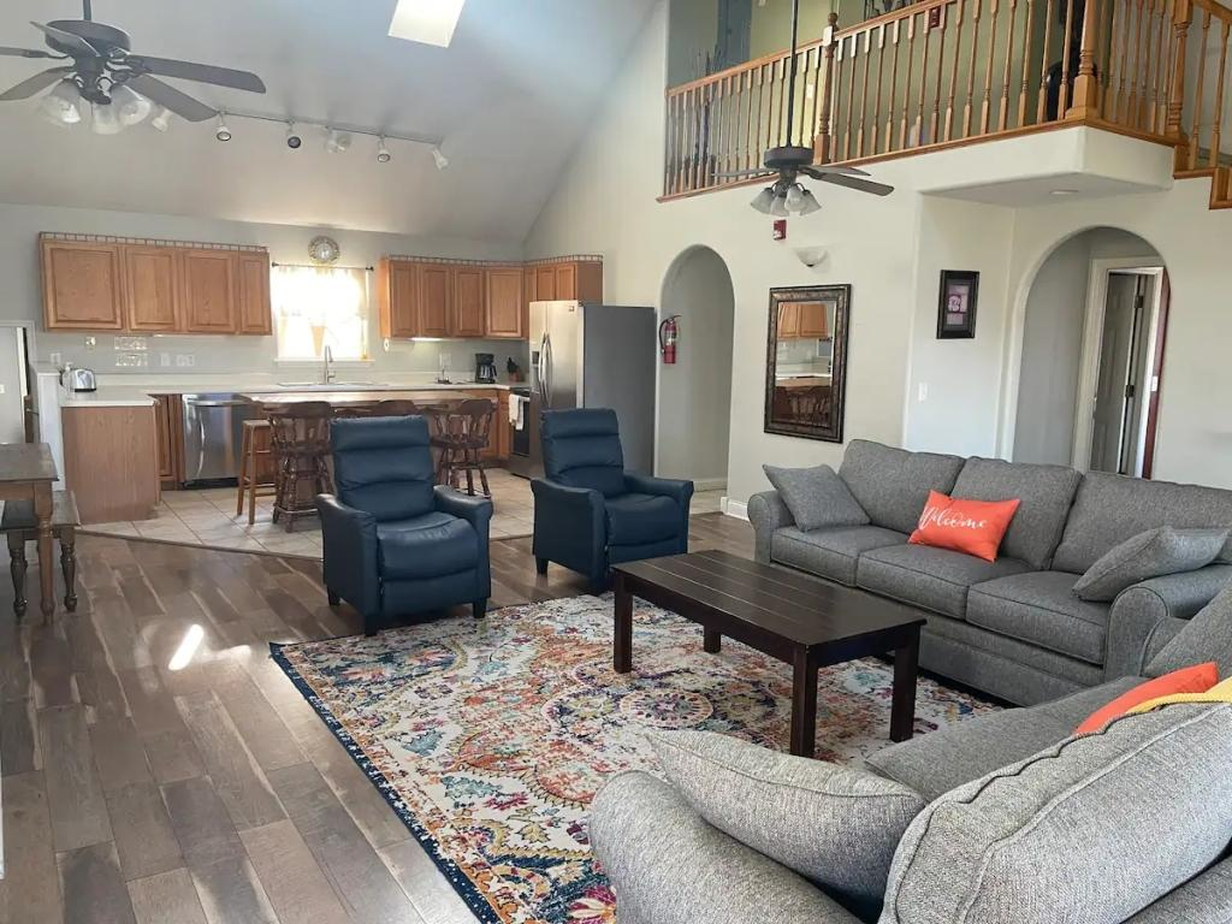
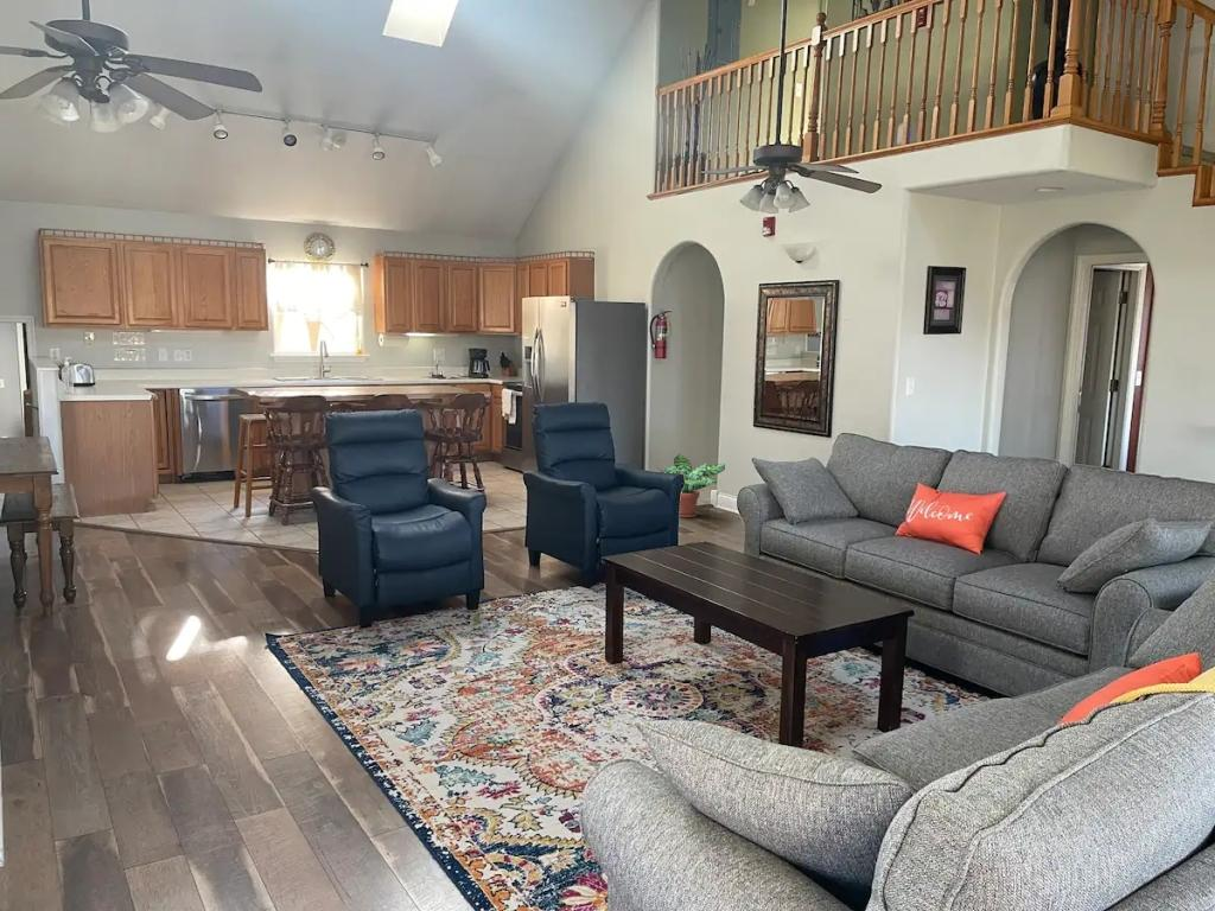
+ potted plant [655,453,726,518]
